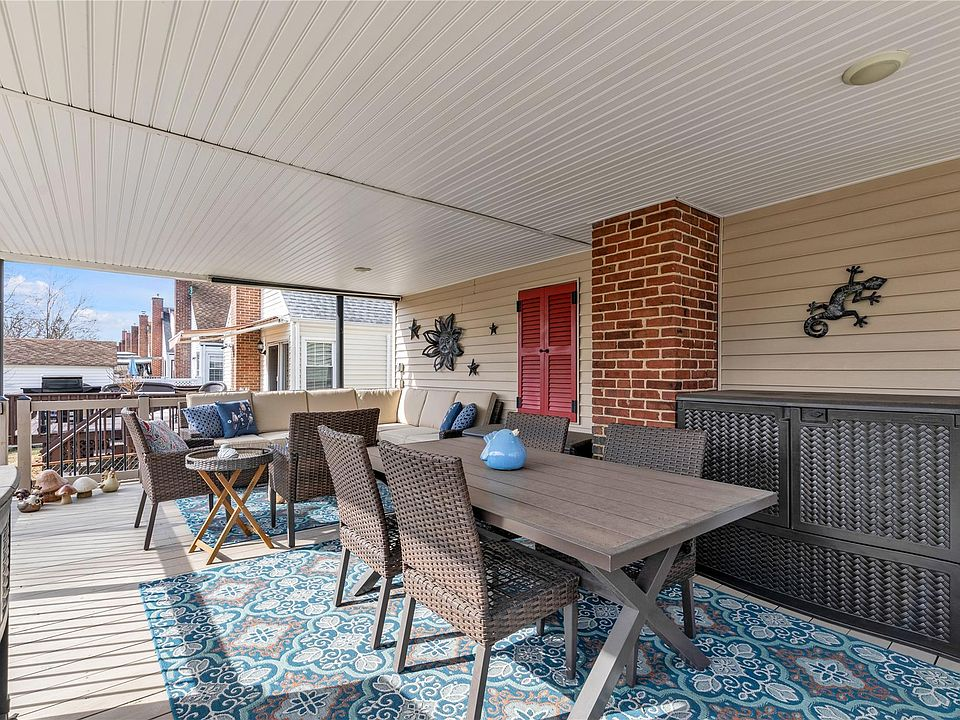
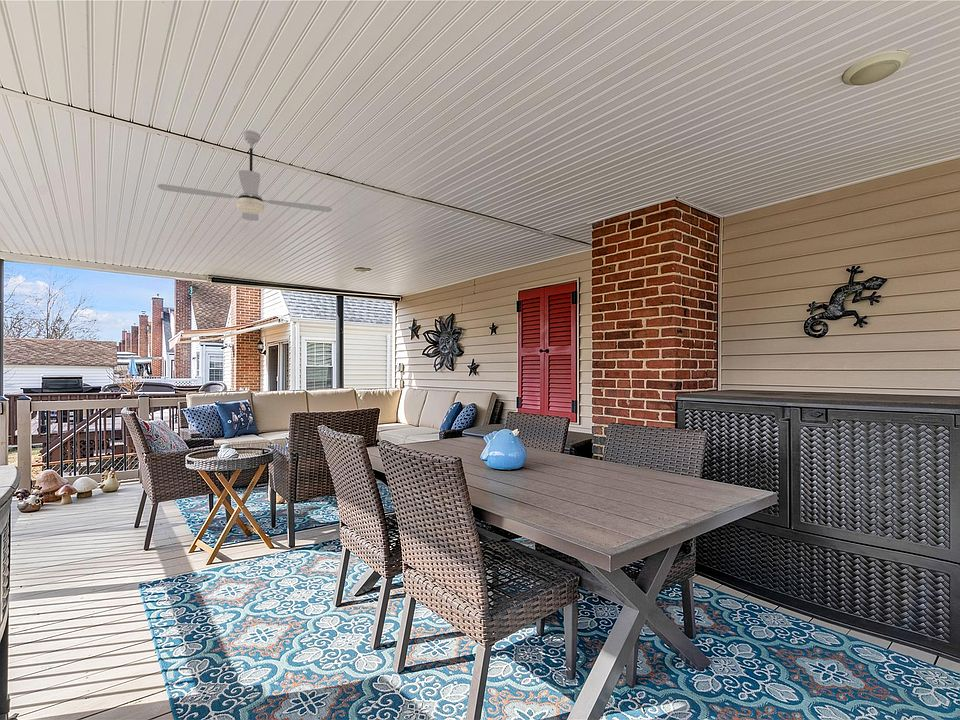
+ ceiling fan [156,129,333,222]
